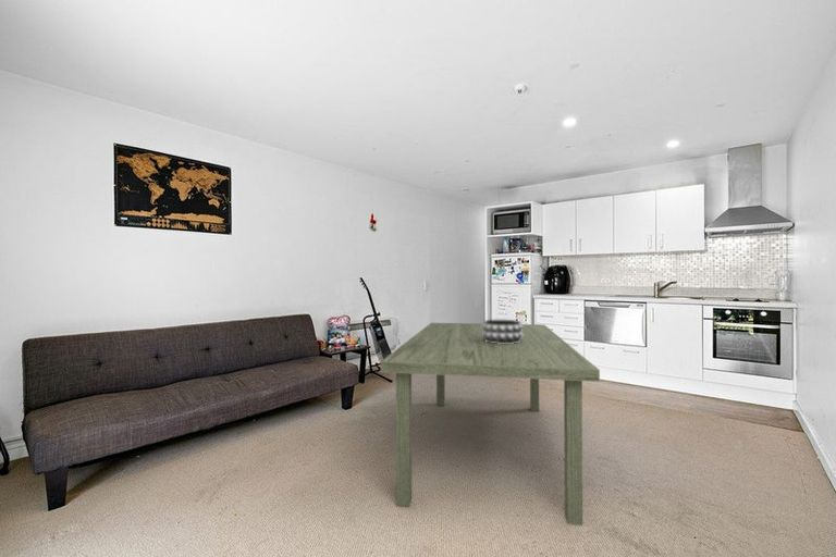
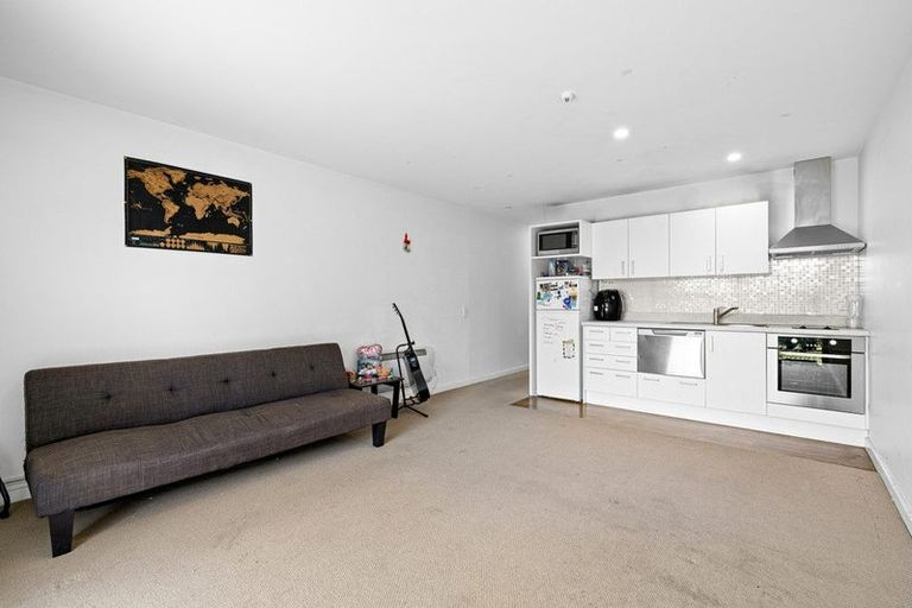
- dining table [380,322,601,527]
- decorative bowl [481,319,524,344]
